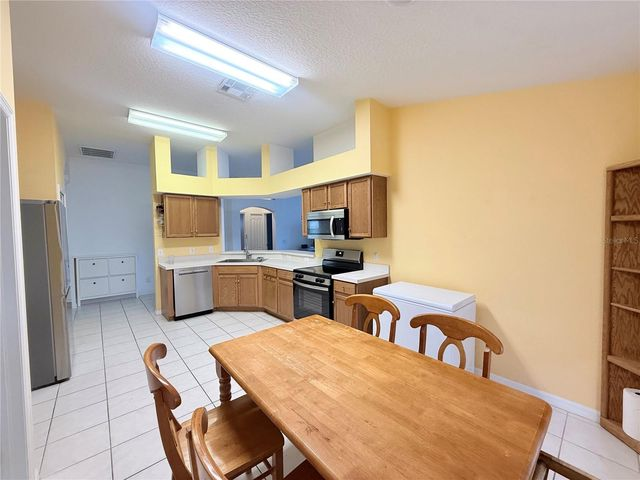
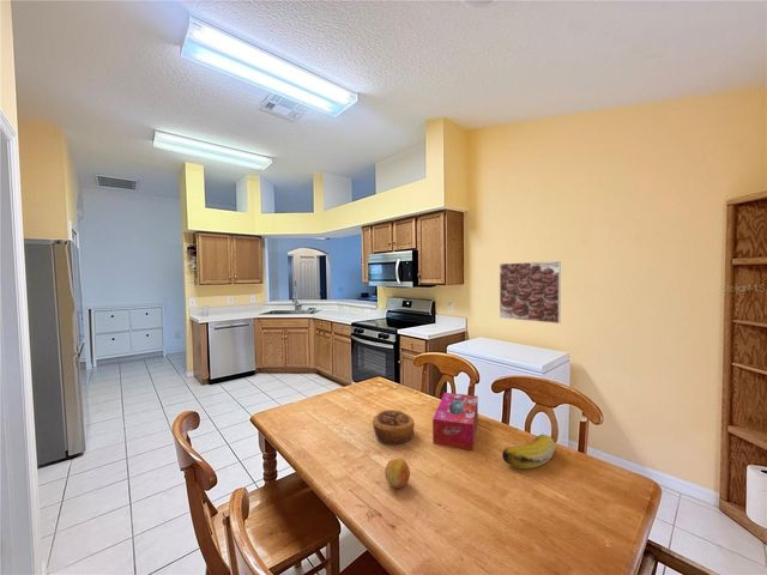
+ fruit [384,458,411,489]
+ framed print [499,260,562,325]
+ banana [501,432,556,470]
+ tissue box [431,392,479,452]
+ pastry [372,408,416,446]
